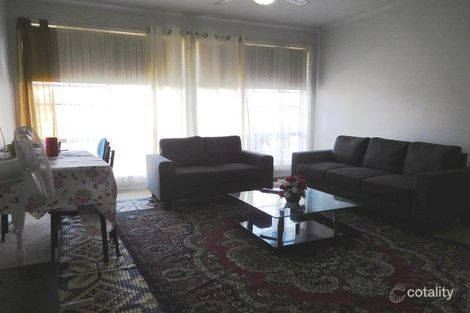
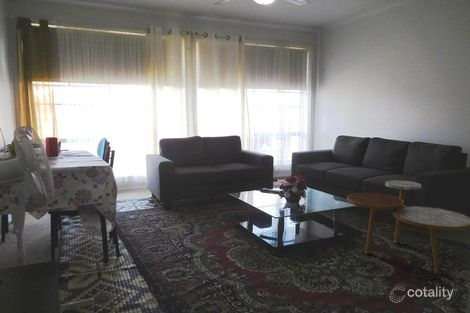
+ side table [346,179,470,275]
